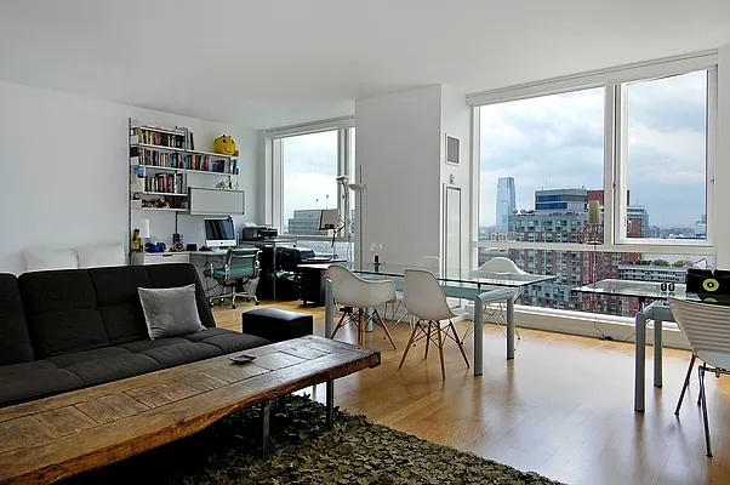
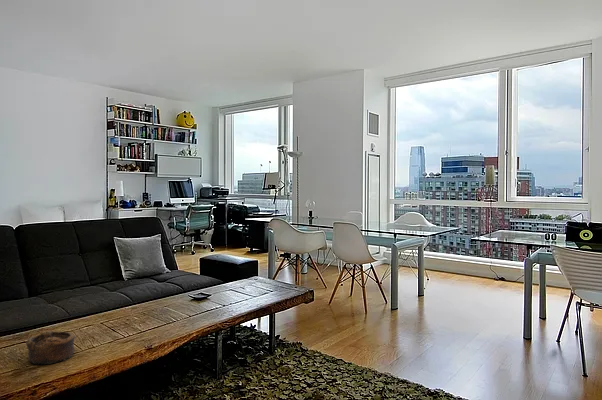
+ bowl [25,330,76,365]
